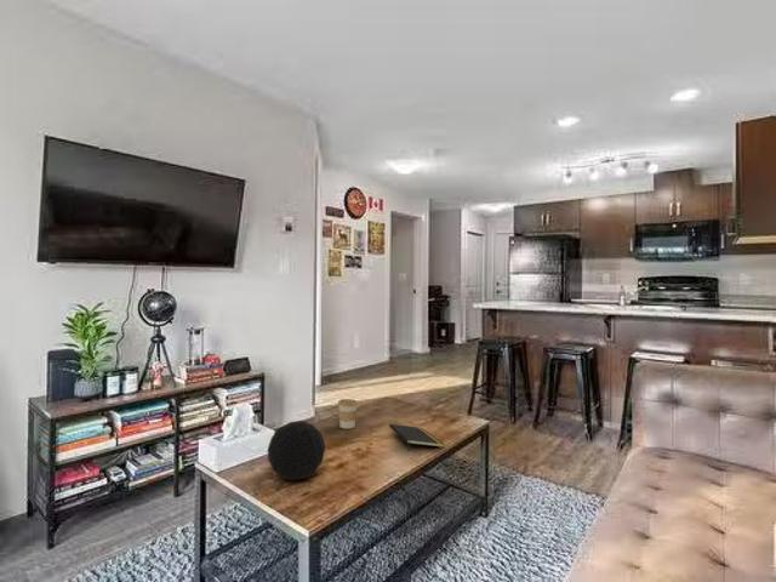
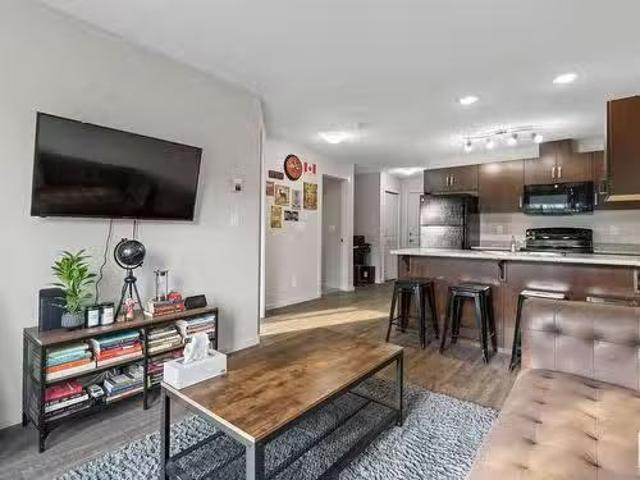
- decorative orb [267,420,326,481]
- coffee cup [337,398,359,429]
- notepad [388,423,445,451]
